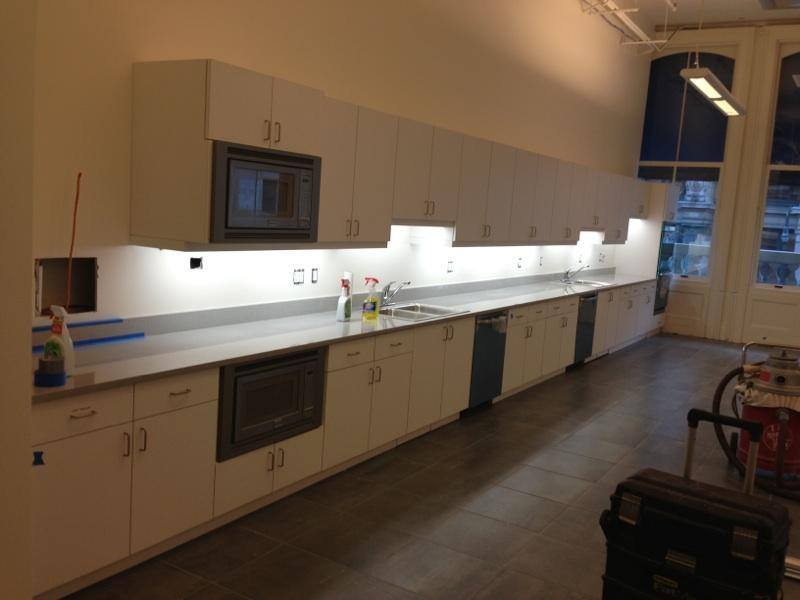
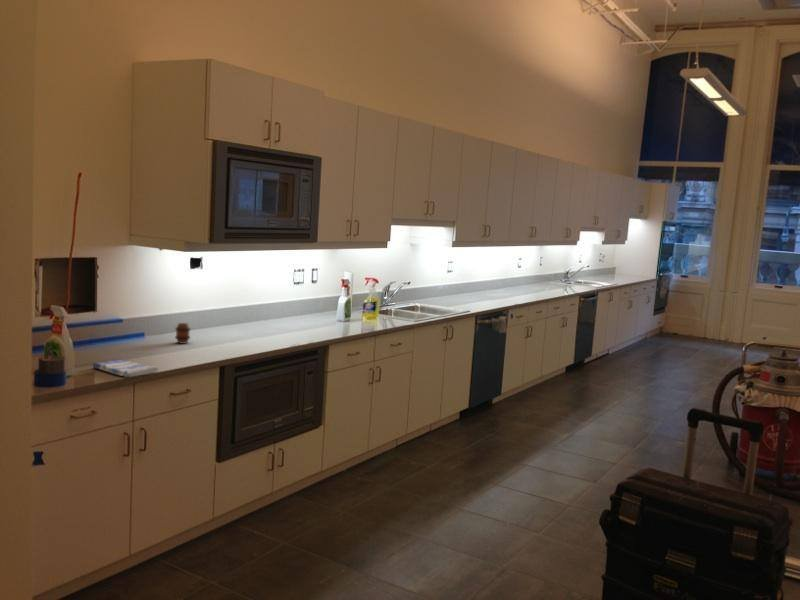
+ dish towel [92,359,159,378]
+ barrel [174,322,192,345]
